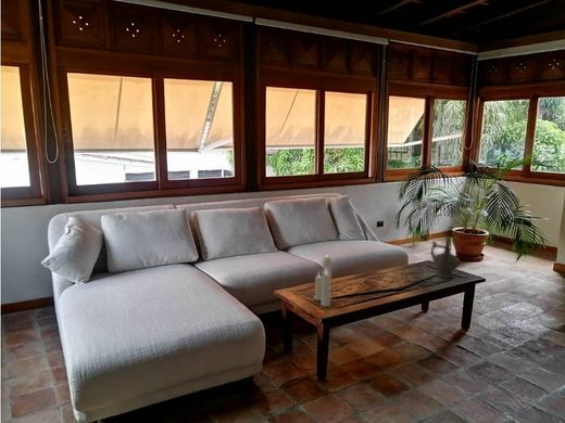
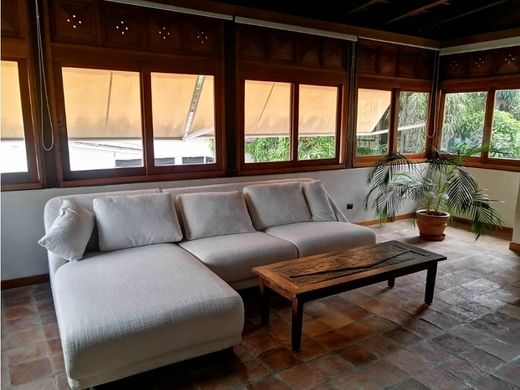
- candle [313,256,332,308]
- ceremonial vessel [430,236,461,279]
